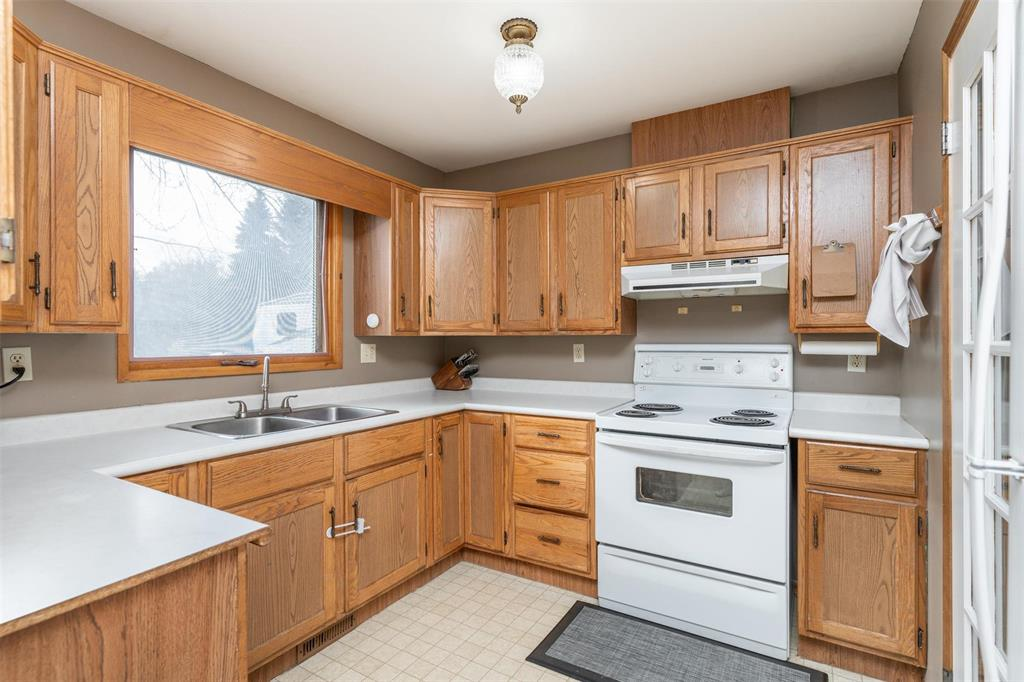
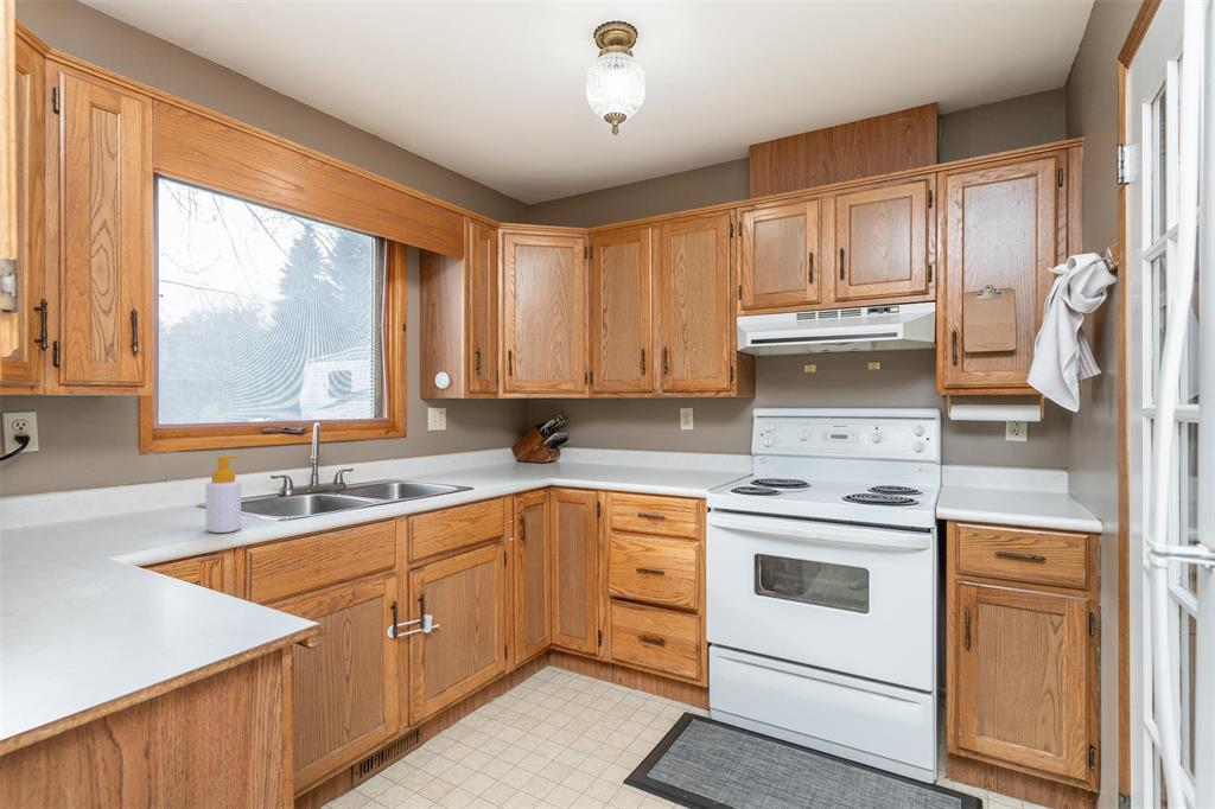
+ soap bottle [205,454,242,534]
